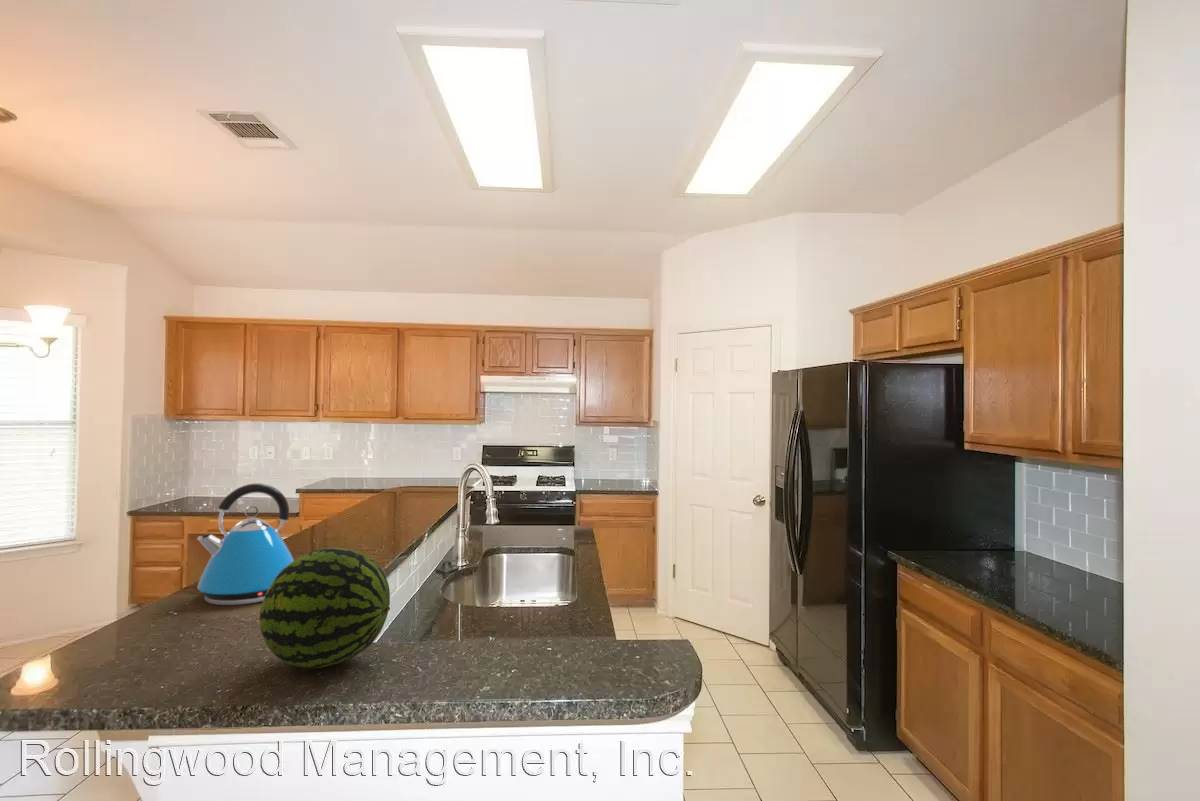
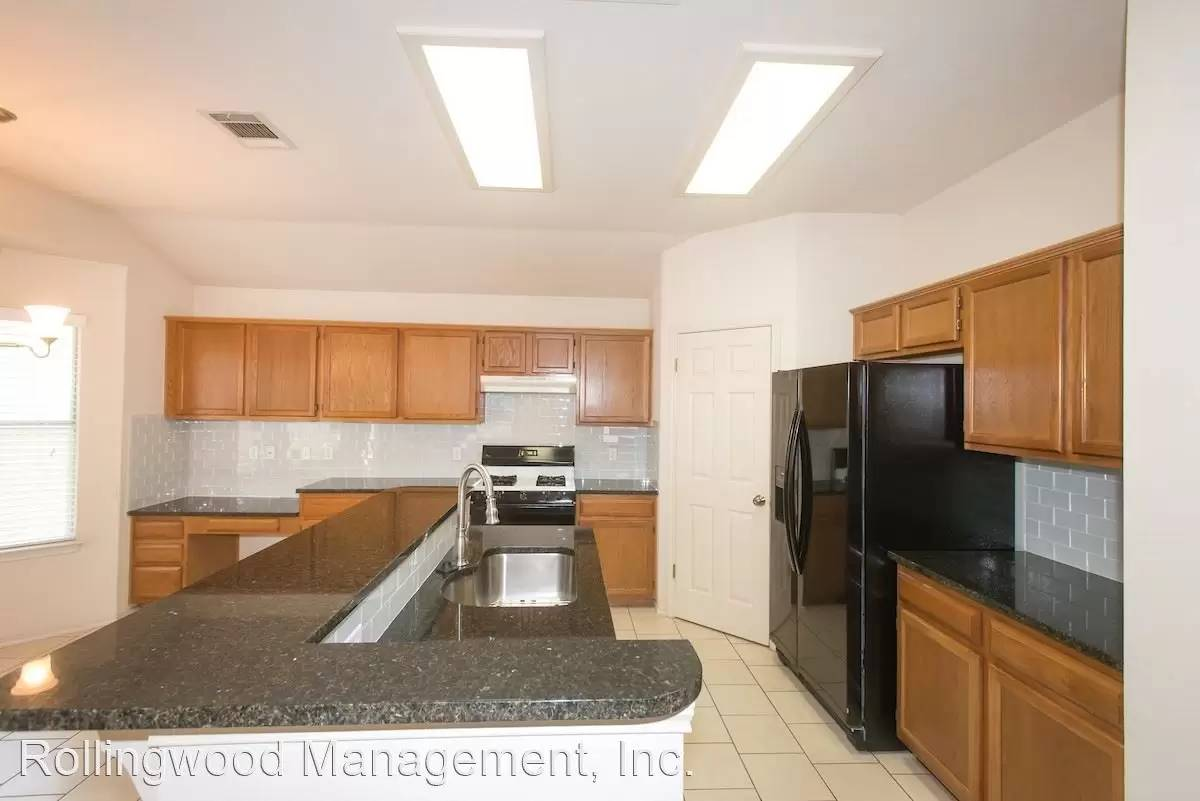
- kettle [196,483,295,606]
- fruit [259,547,391,669]
